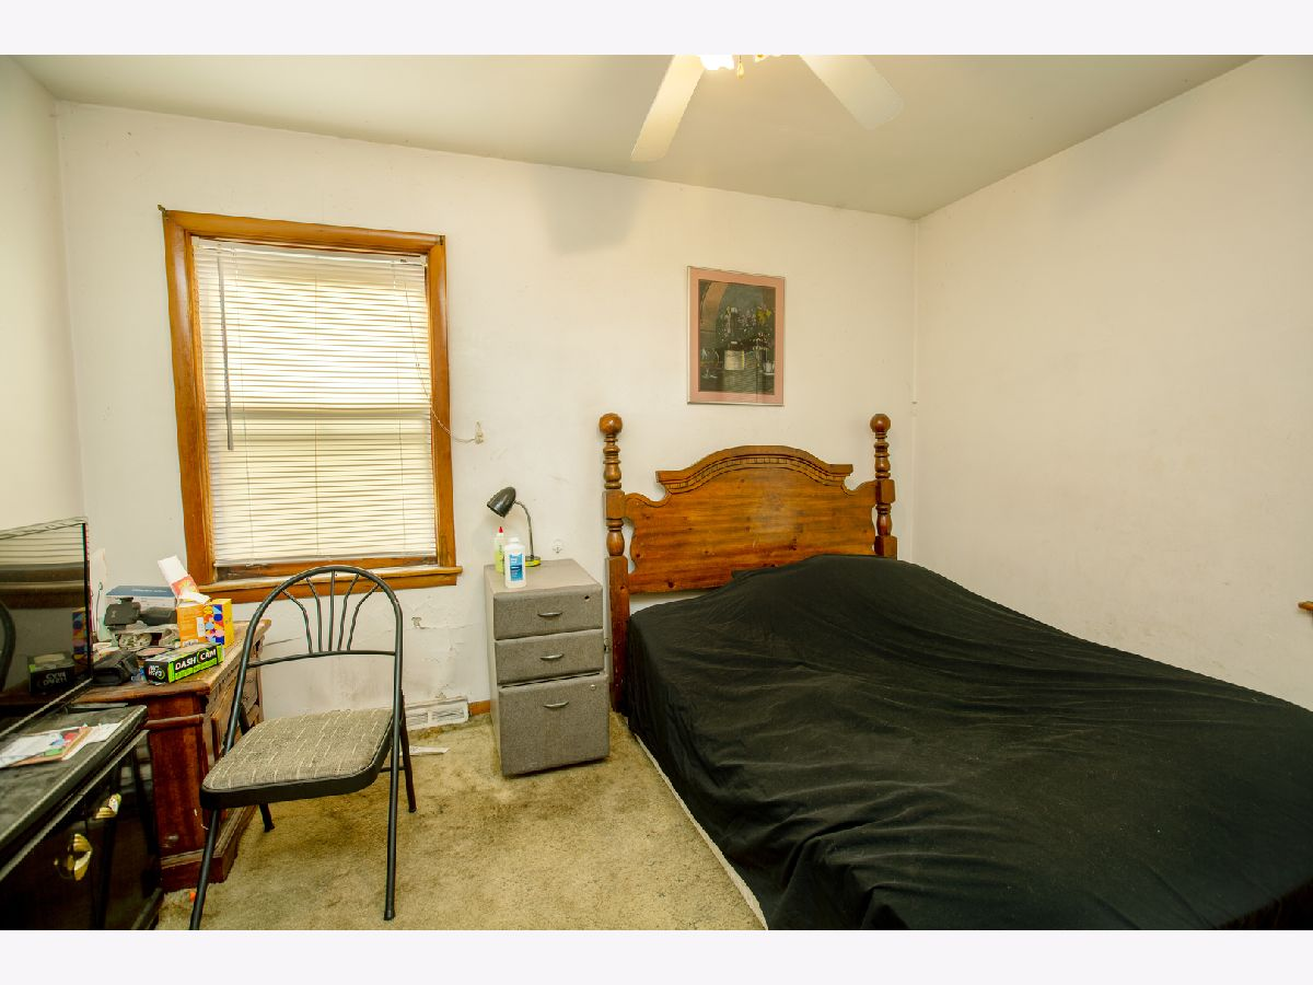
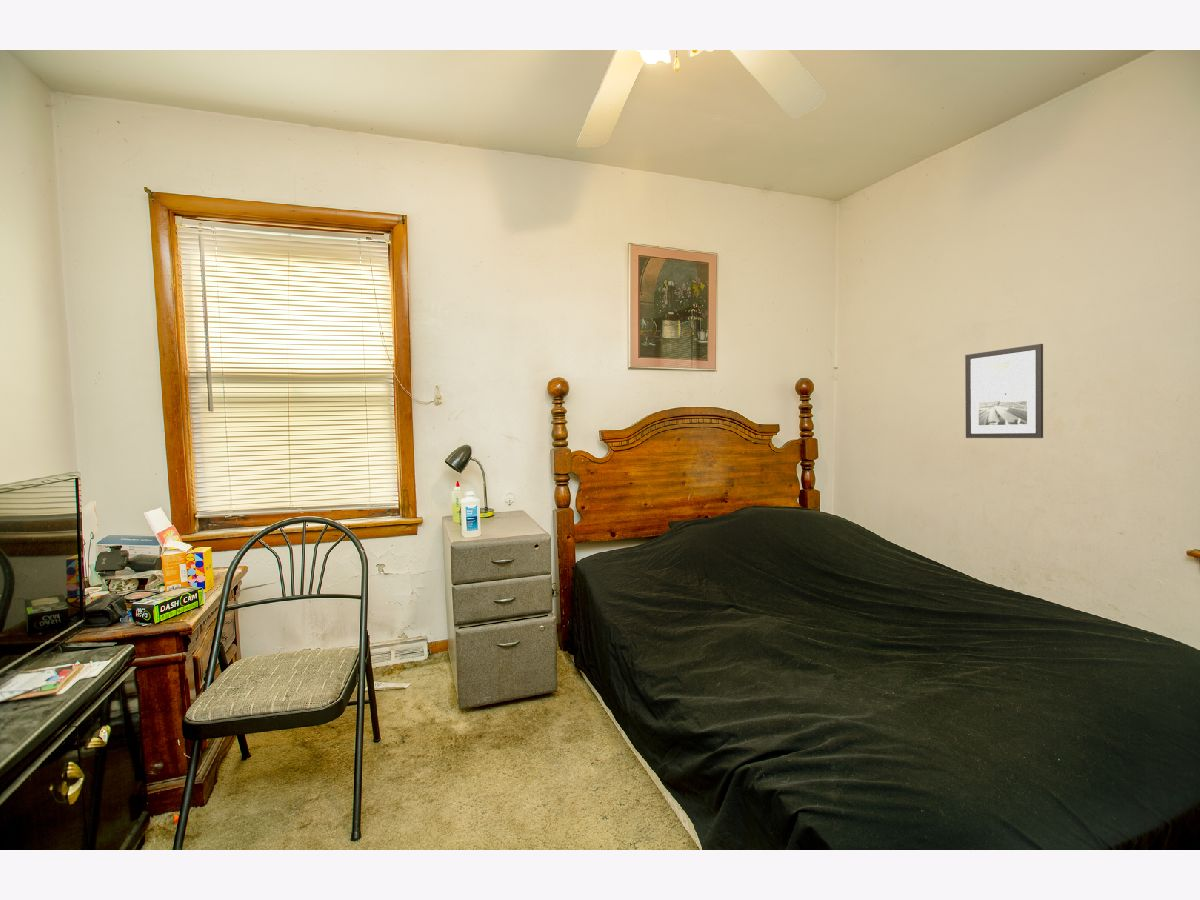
+ wall art [964,343,1044,439]
